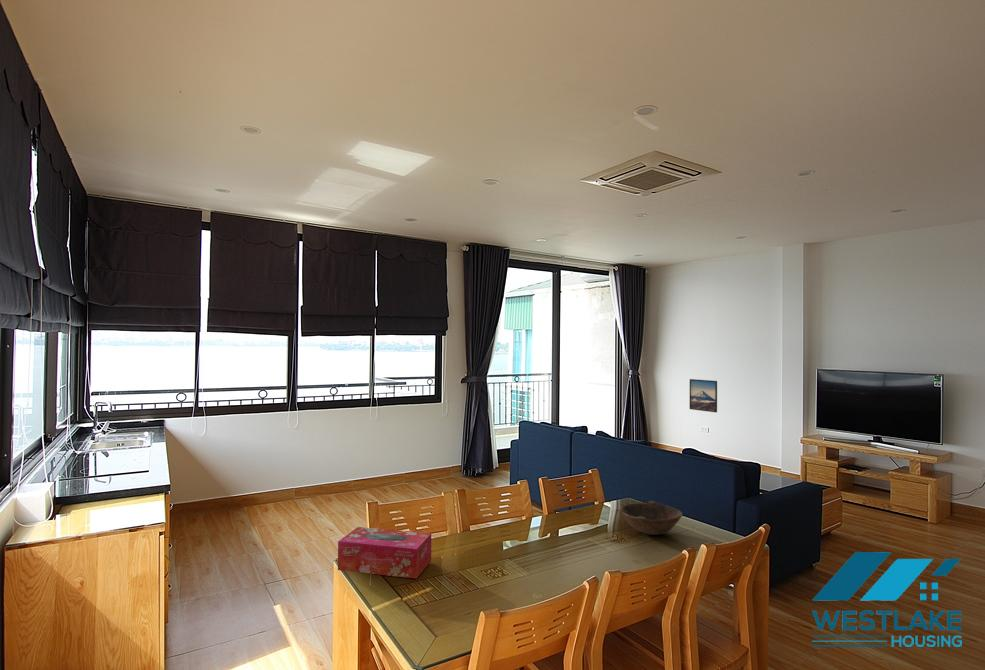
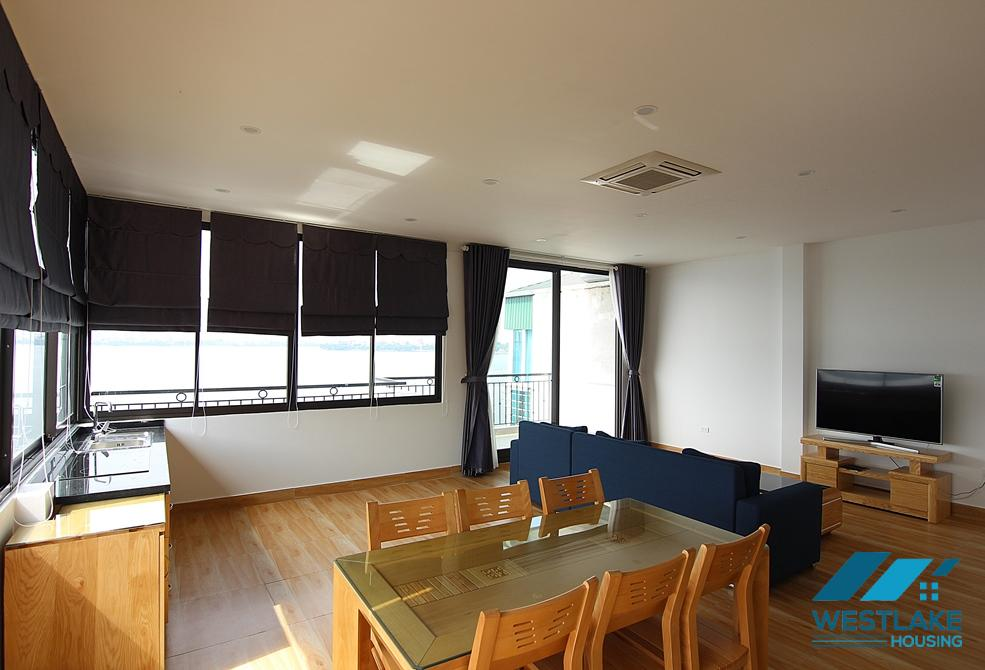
- bowl [619,500,684,536]
- tissue box [337,526,432,580]
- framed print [689,378,718,413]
